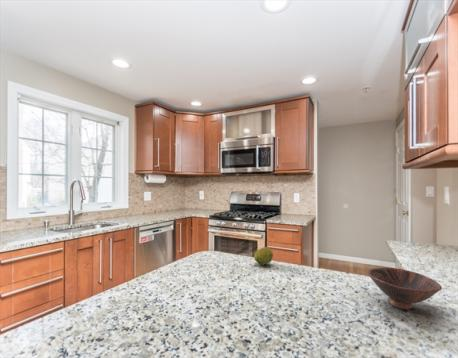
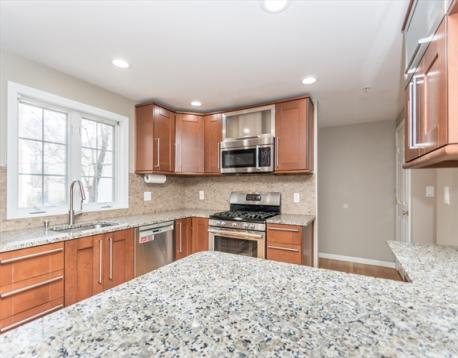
- fruit [253,246,274,266]
- bowl [367,267,443,311]
